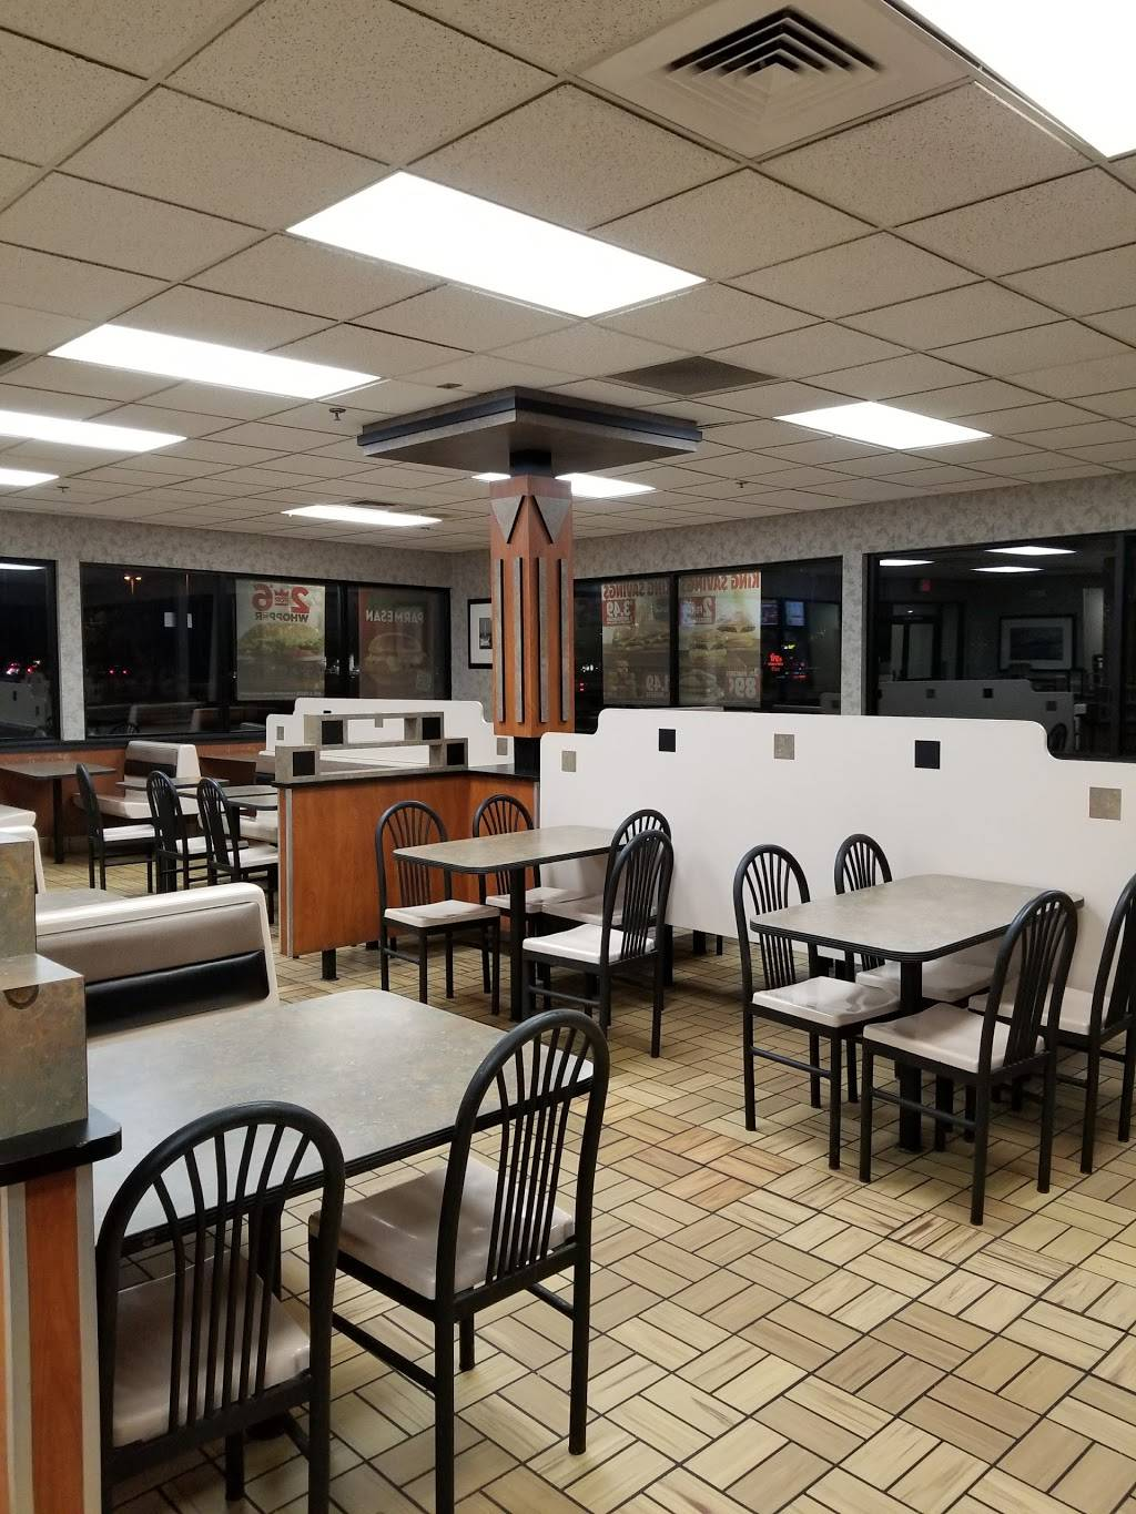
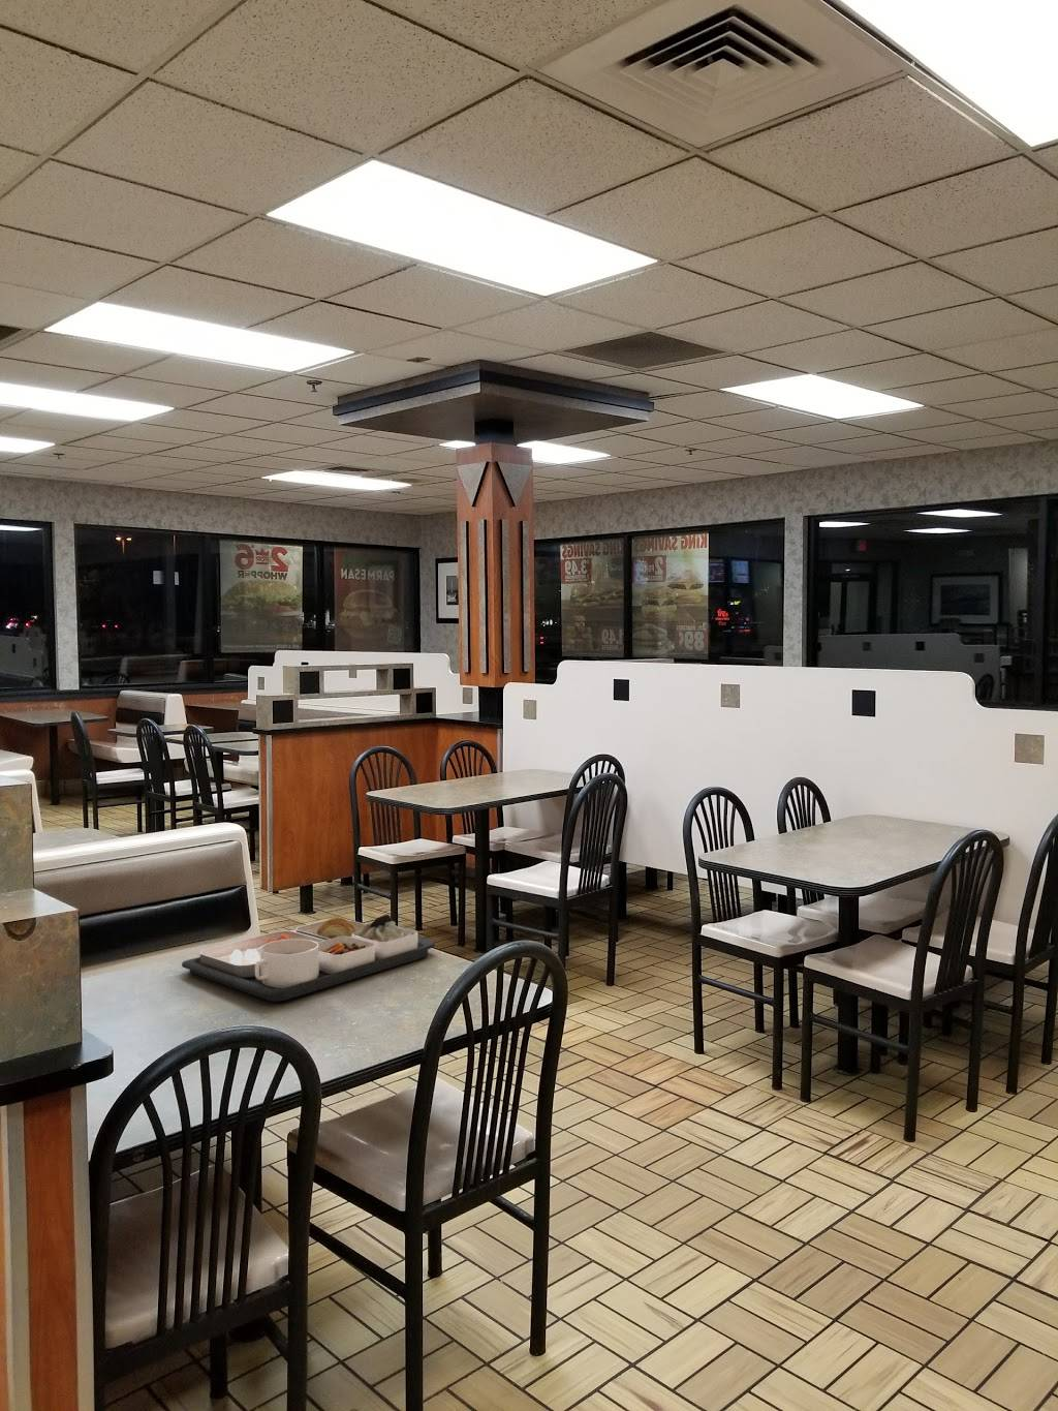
+ food tray [181,914,436,1003]
